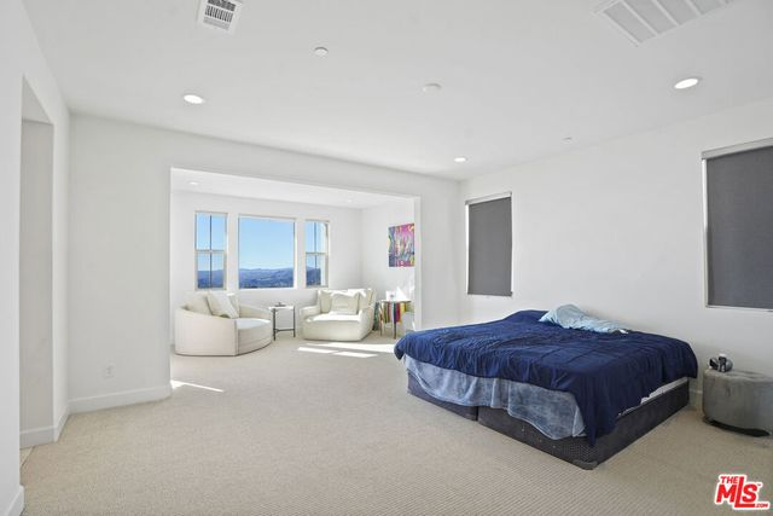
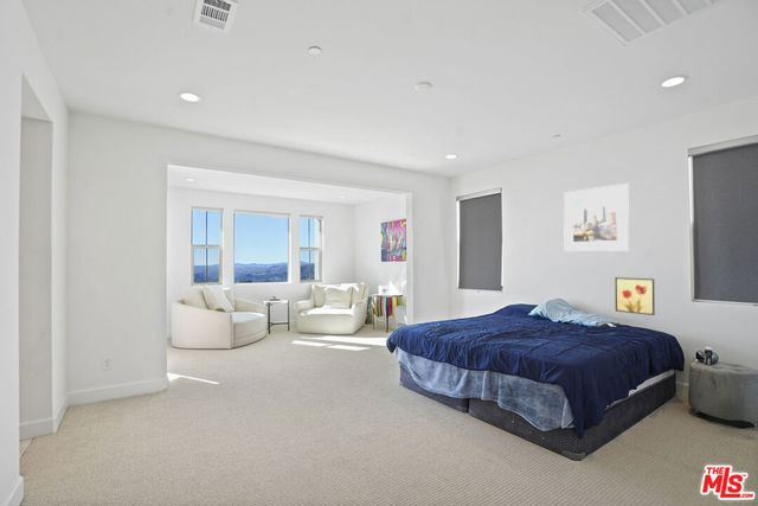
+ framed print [563,182,630,252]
+ wall art [614,276,656,316]
